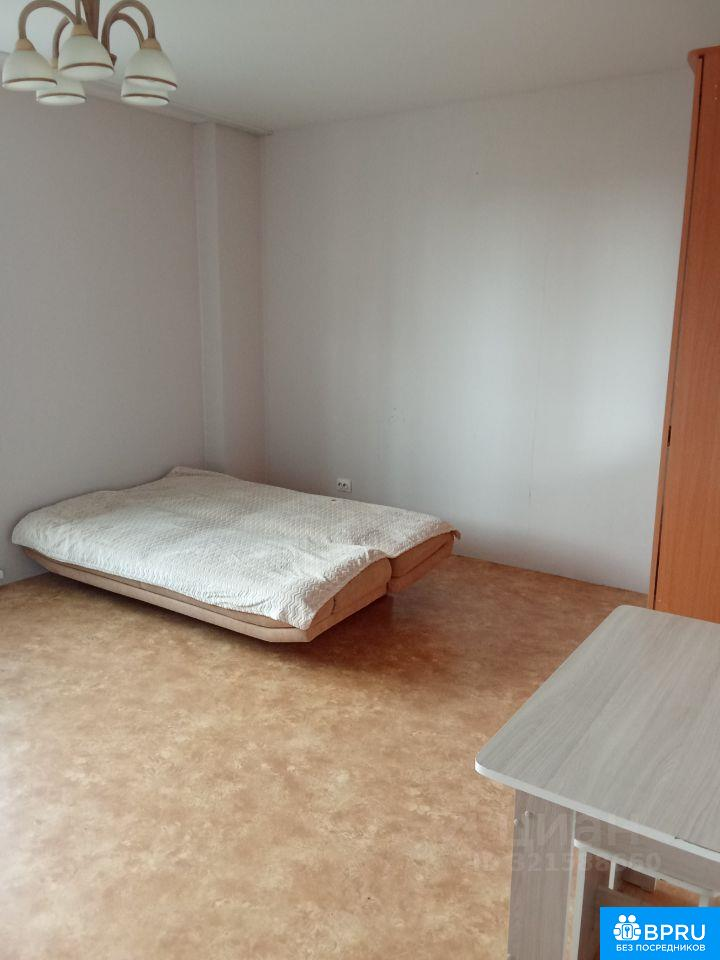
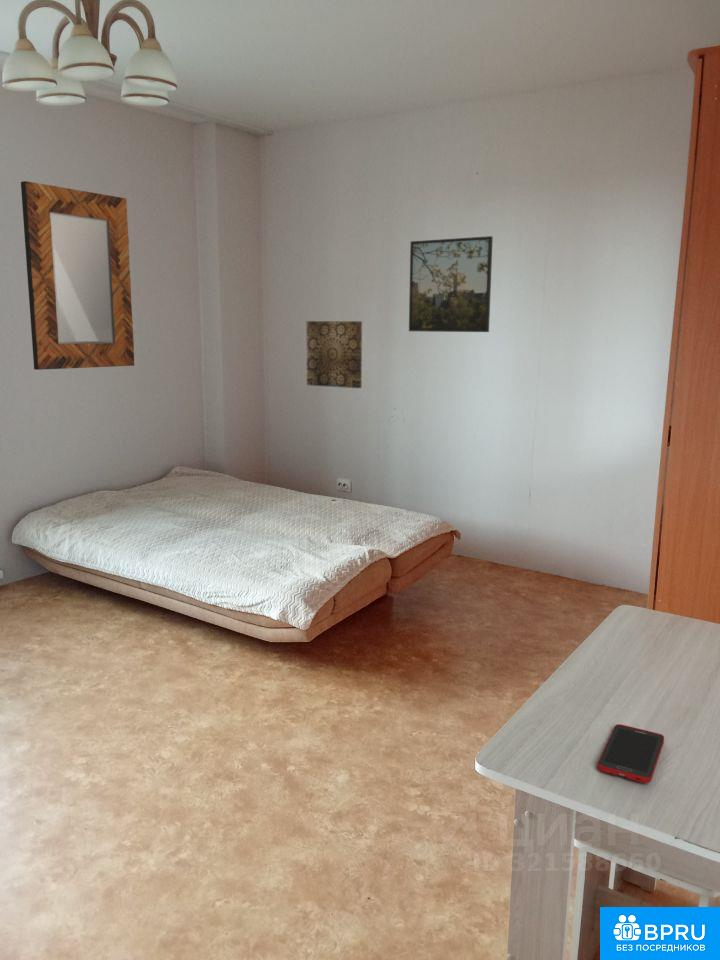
+ wall art [306,320,363,389]
+ cell phone [597,723,665,784]
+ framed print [408,235,494,333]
+ home mirror [20,180,135,371]
